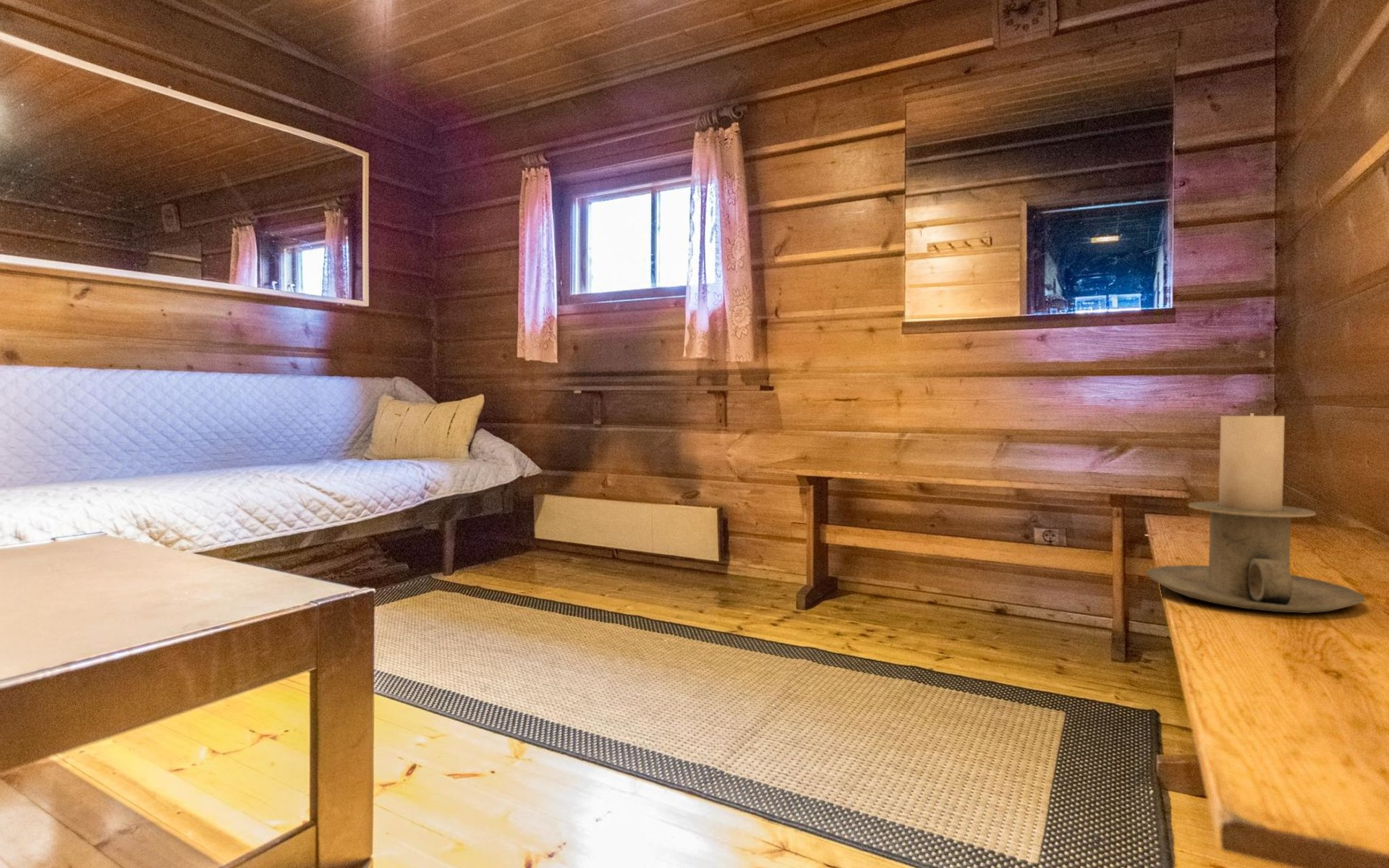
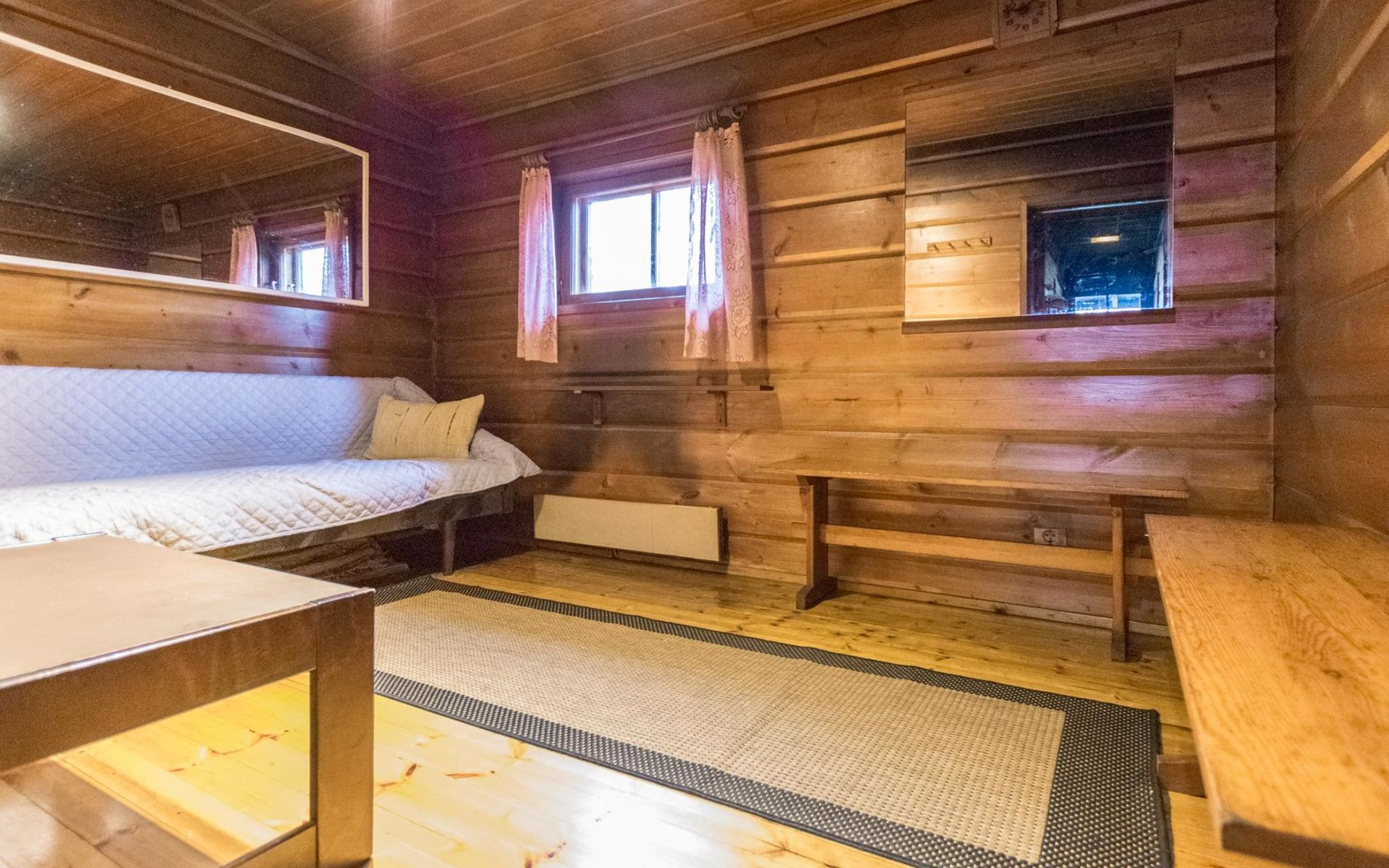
- candle holder [1145,412,1367,614]
